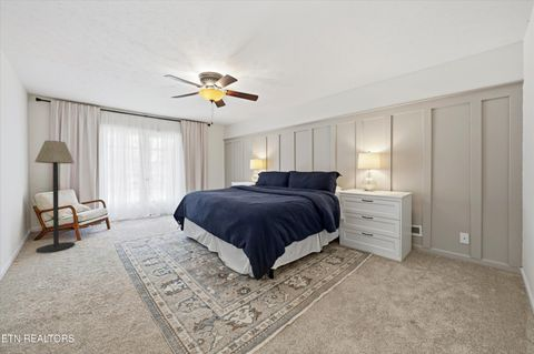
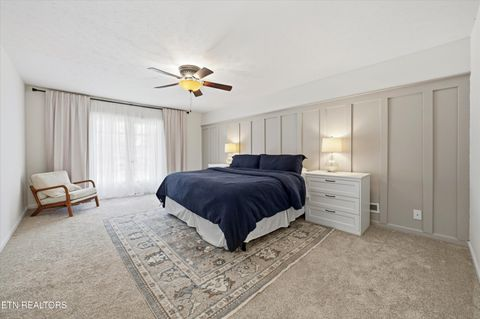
- floor lamp [33,140,76,254]
